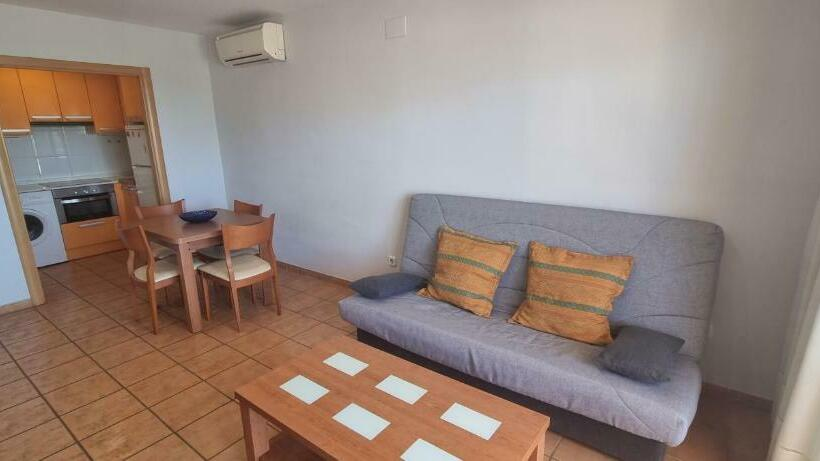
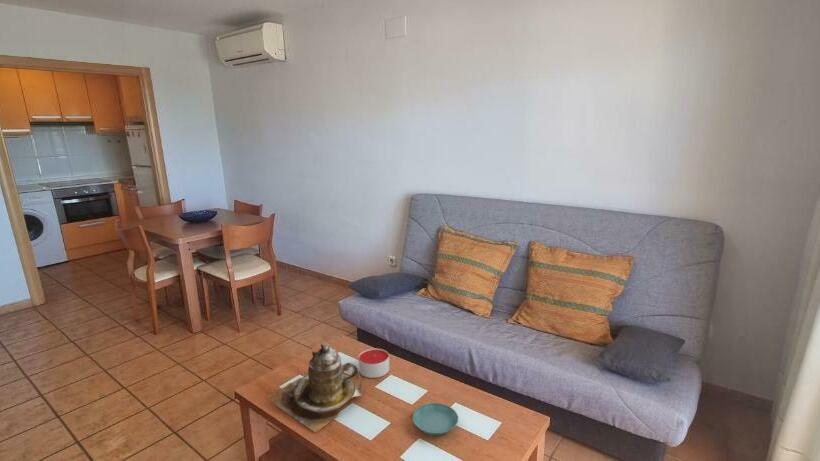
+ teapot [267,343,365,434]
+ saucer [412,402,459,436]
+ candle [358,347,390,379]
